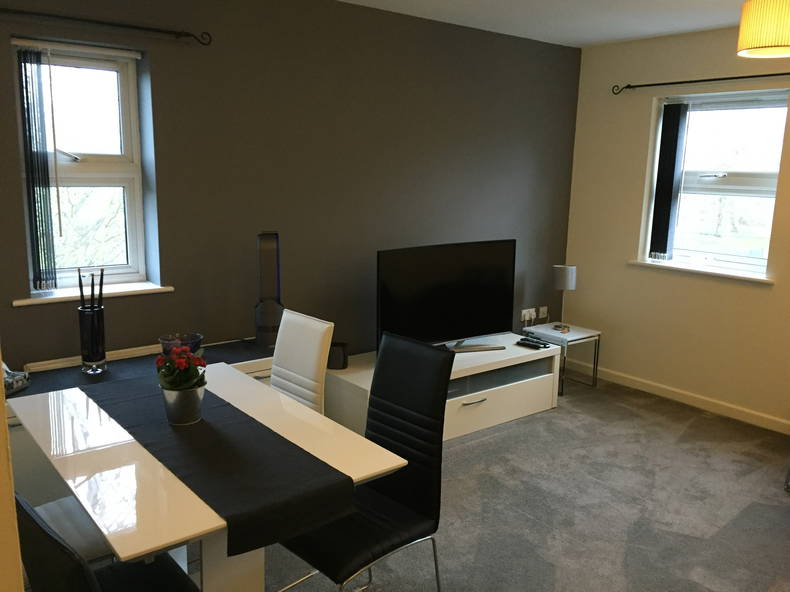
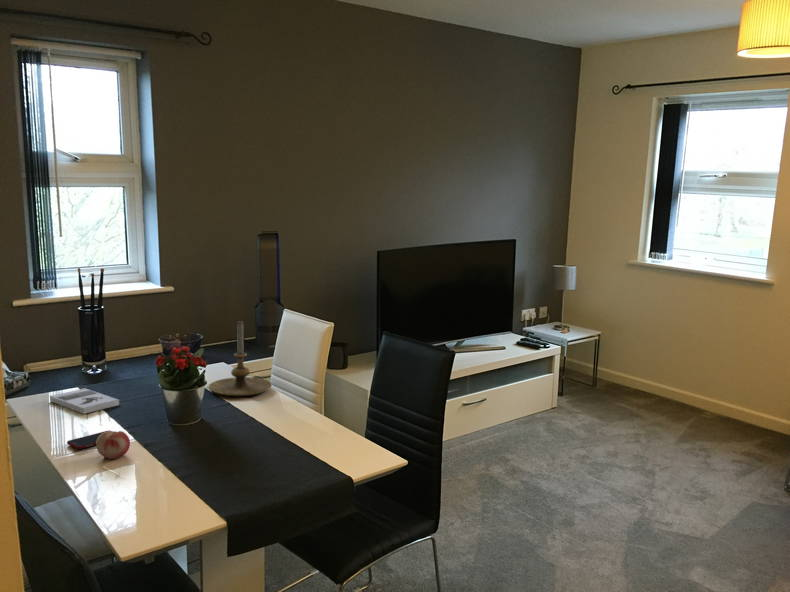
+ book [49,387,120,415]
+ cell phone [66,430,108,450]
+ candle holder [208,320,273,397]
+ fruit [95,430,131,460]
